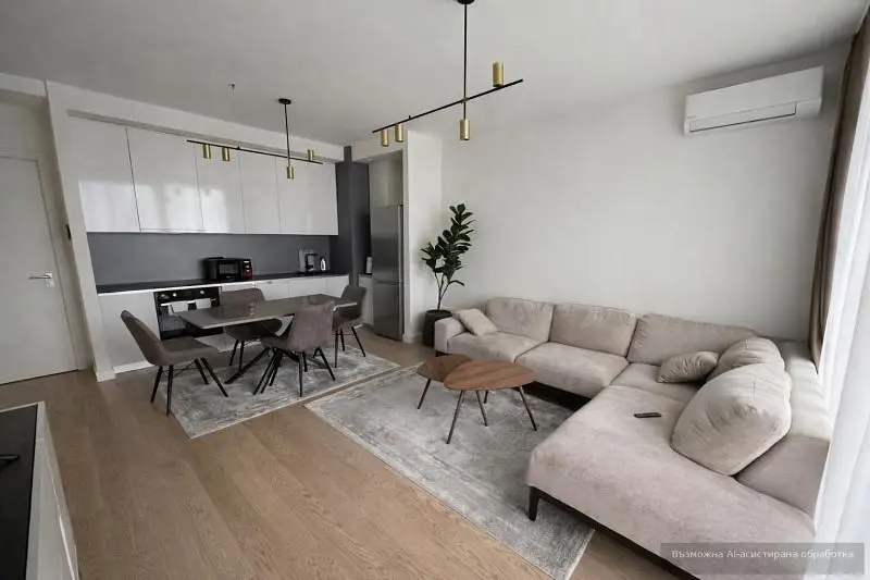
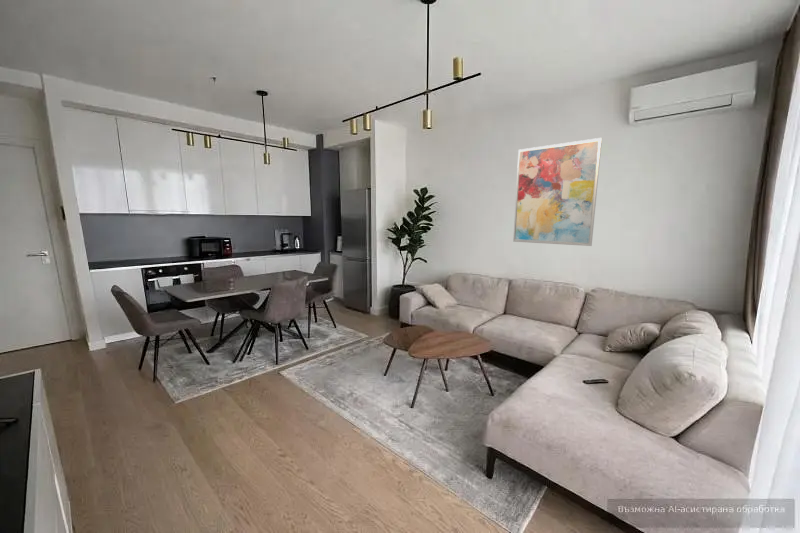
+ wall art [512,137,603,247]
